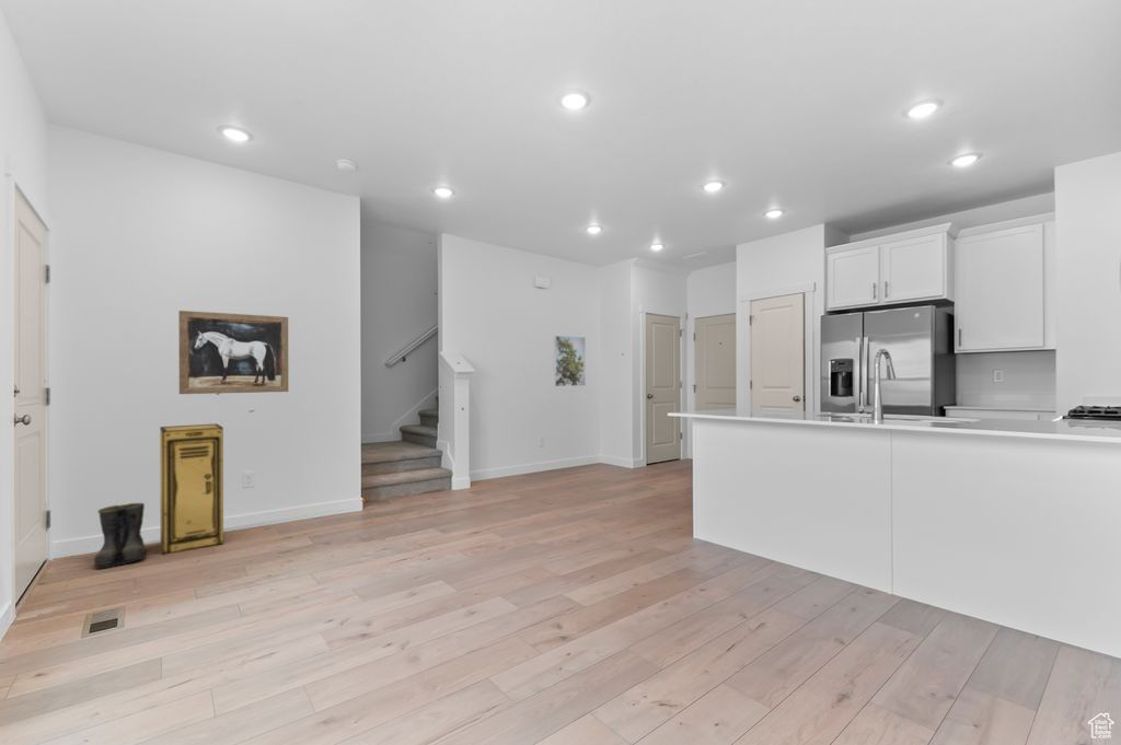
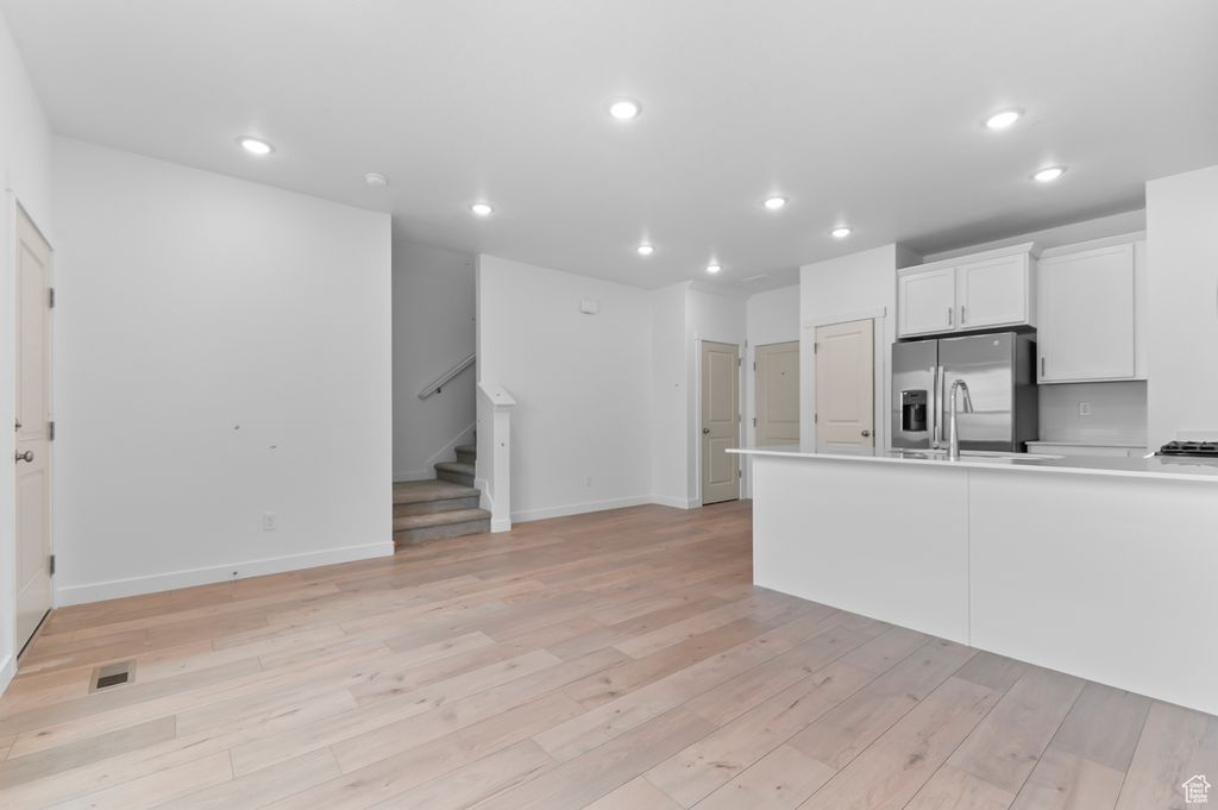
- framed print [553,335,587,387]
- wall art [177,310,289,395]
- storage cabinet [159,422,224,556]
- boots [93,502,147,570]
